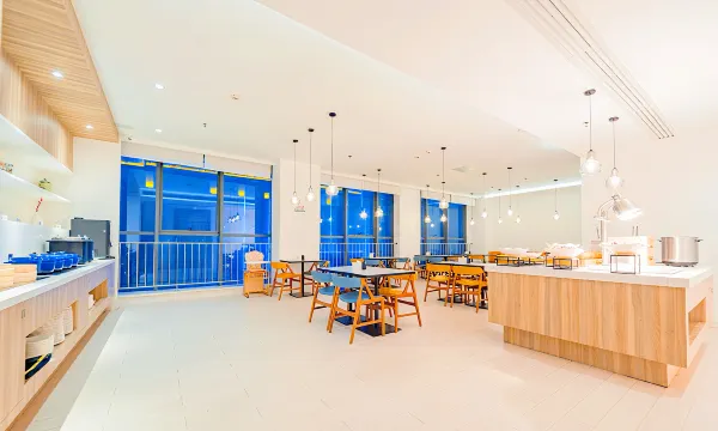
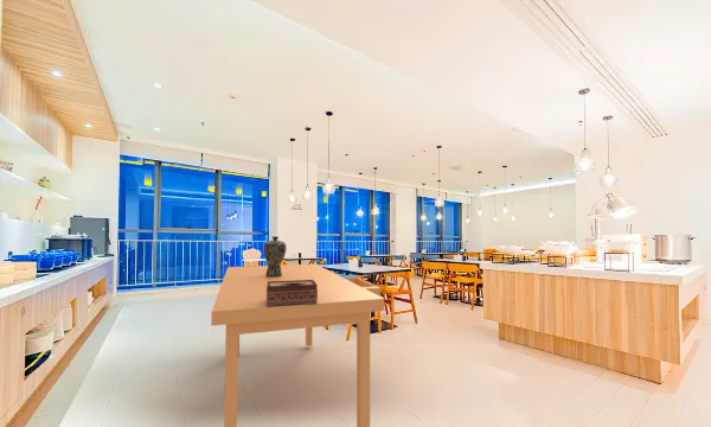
+ tissue box [267,280,318,307]
+ desk [210,263,385,427]
+ vase [262,235,287,278]
